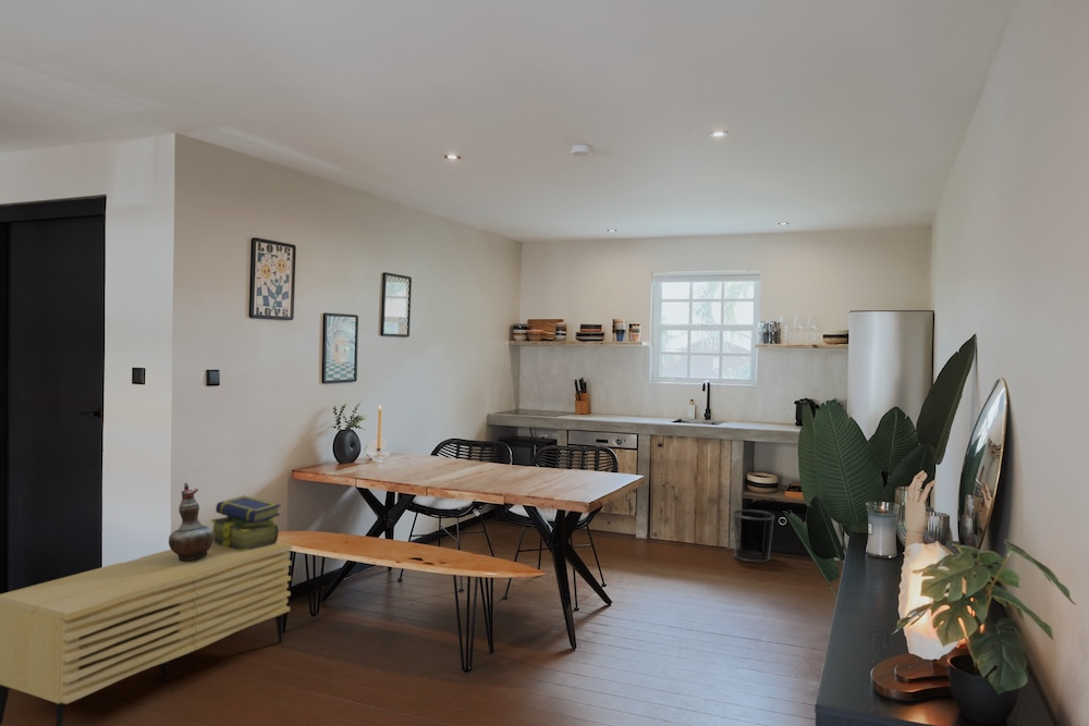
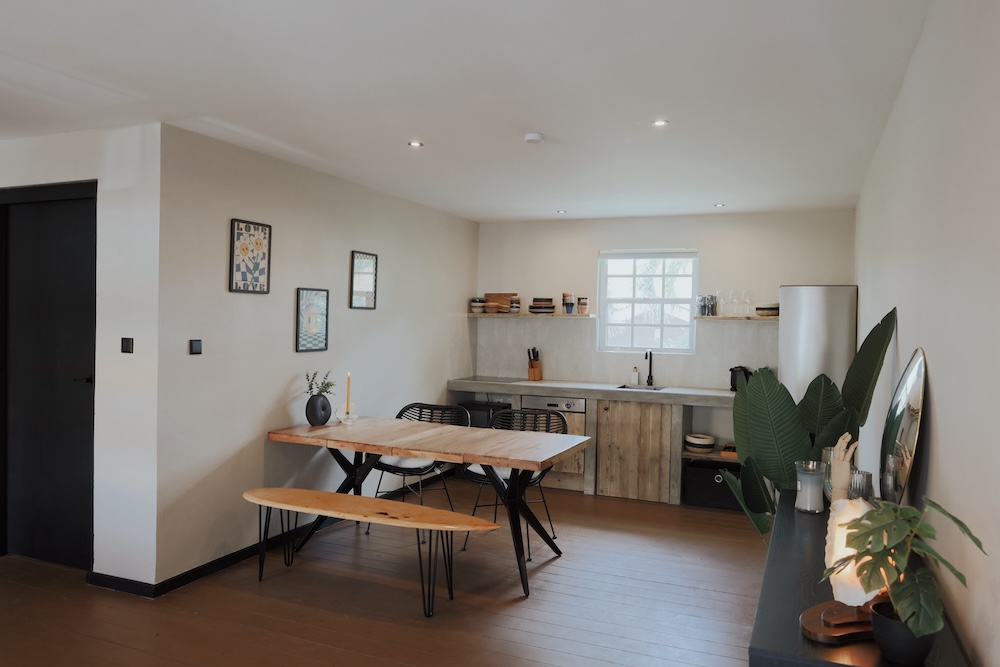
- sideboard [0,541,293,726]
- stack of books [210,495,282,552]
- waste bin [731,508,775,564]
- decorative vase [168,482,215,562]
